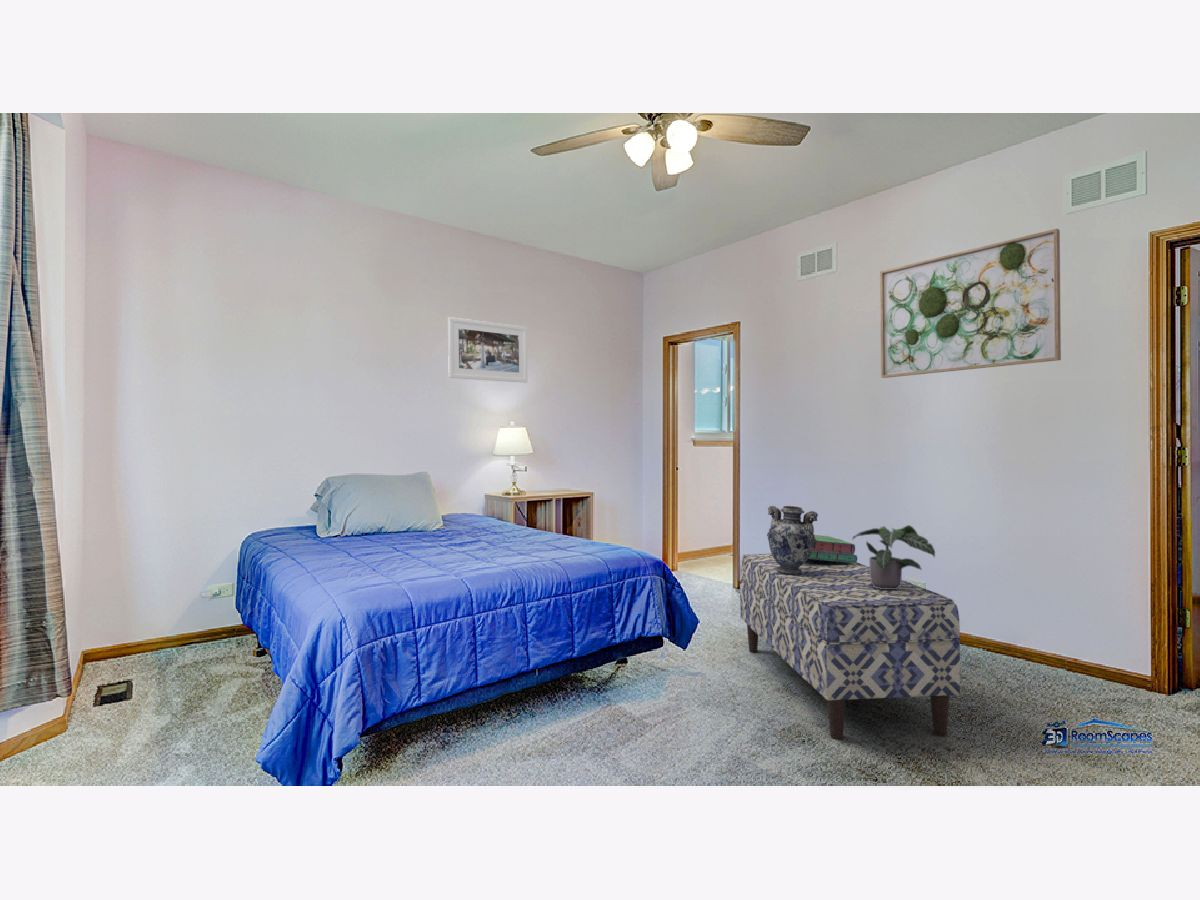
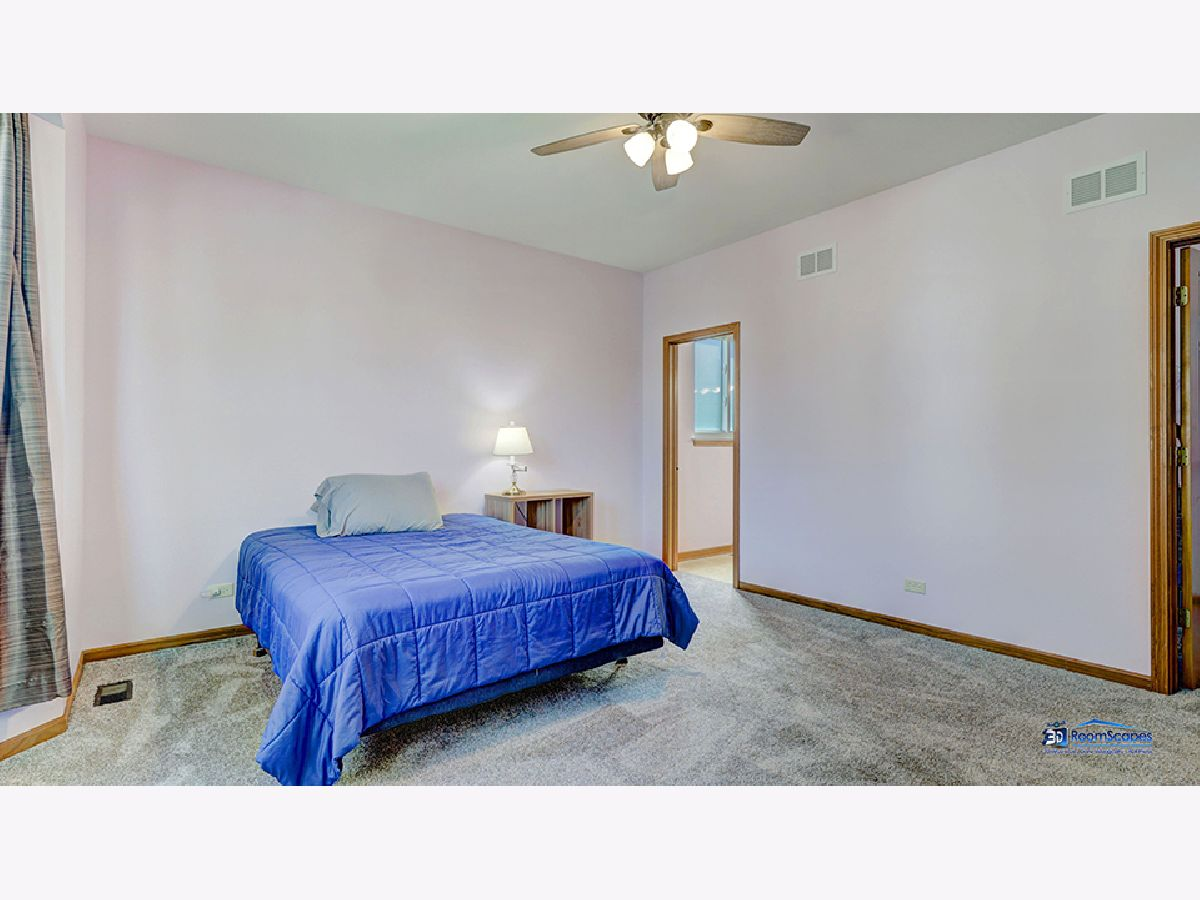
- stack of books [808,534,858,563]
- decorative vase [766,505,819,574]
- potted plant [851,524,936,589]
- bench [739,553,961,741]
- wall art [879,228,1062,379]
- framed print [447,316,529,384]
